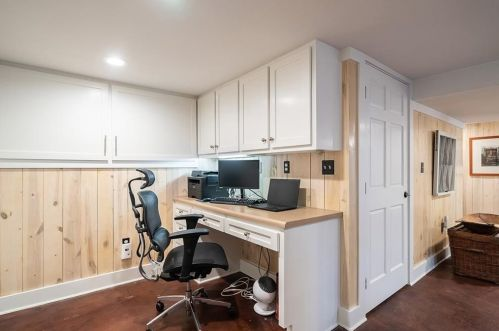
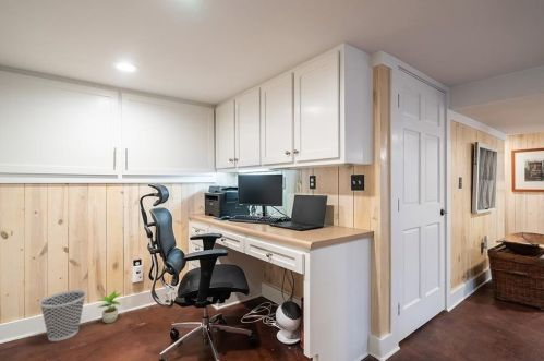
+ wastebasket [38,289,87,342]
+ potted plant [95,289,122,324]
